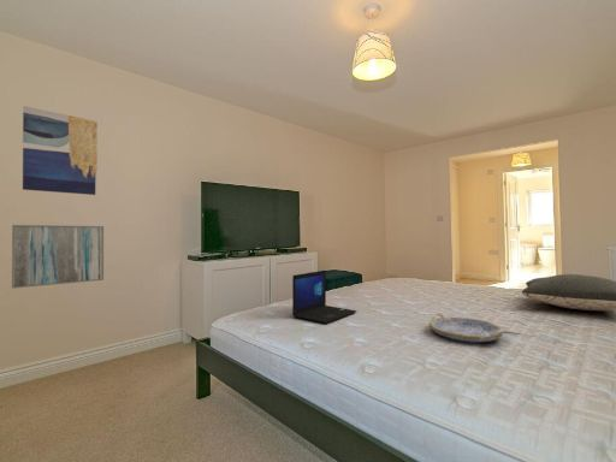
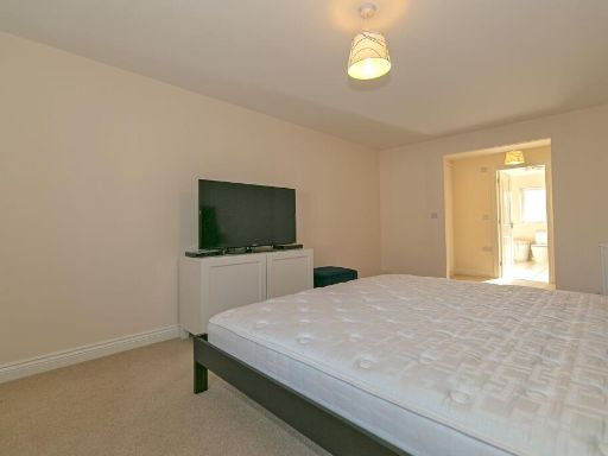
- wall art [22,105,99,196]
- wall art [11,224,105,289]
- laptop [291,270,357,325]
- serving tray [428,312,505,344]
- pillow [521,273,616,312]
